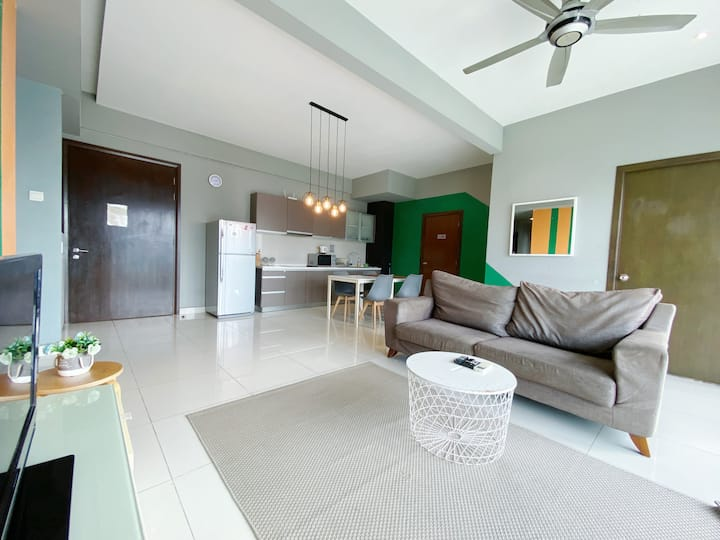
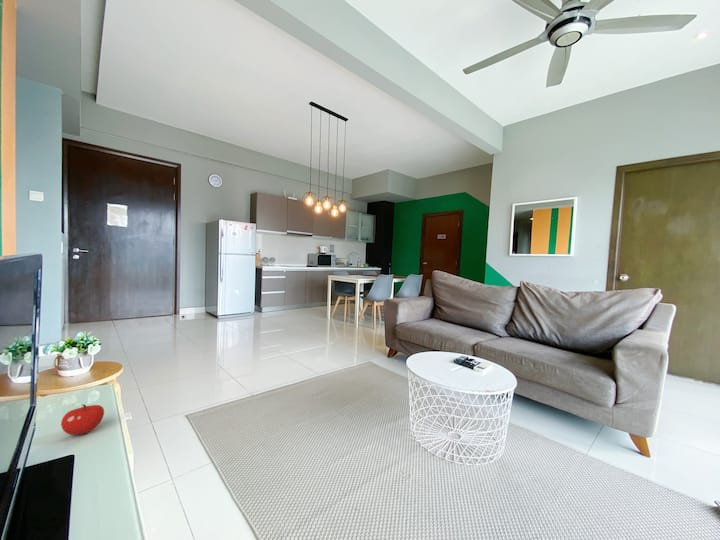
+ fruit [60,403,105,436]
